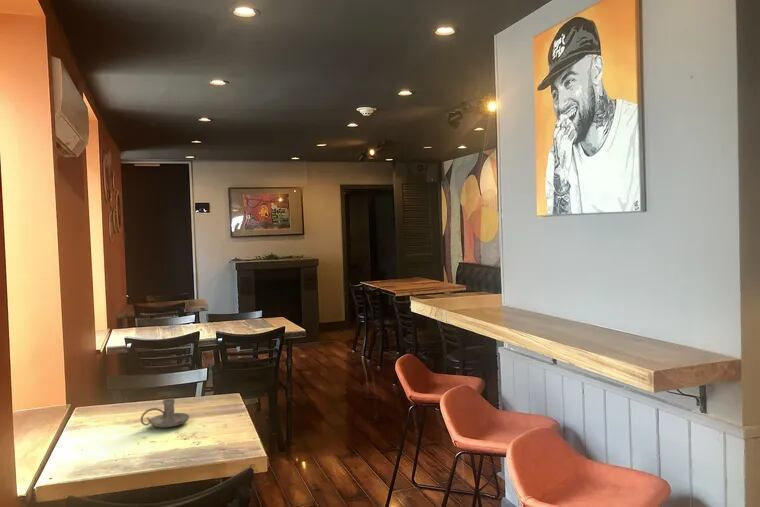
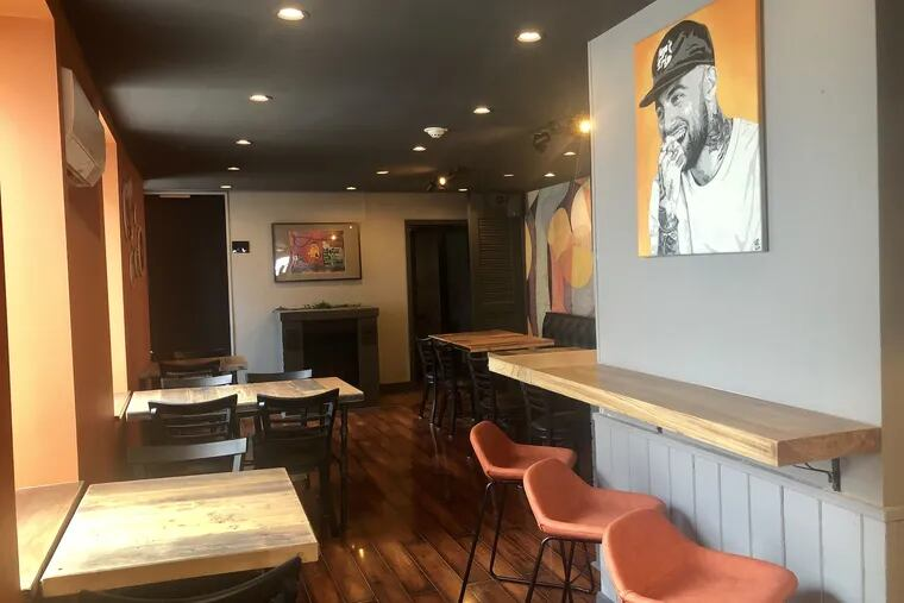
- candle holder [140,398,190,428]
